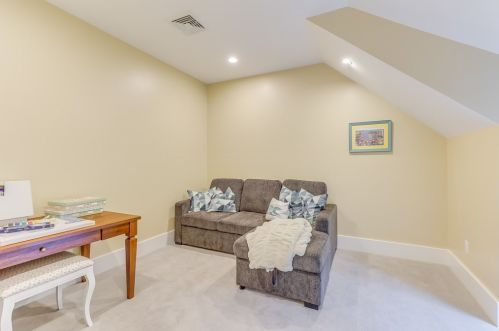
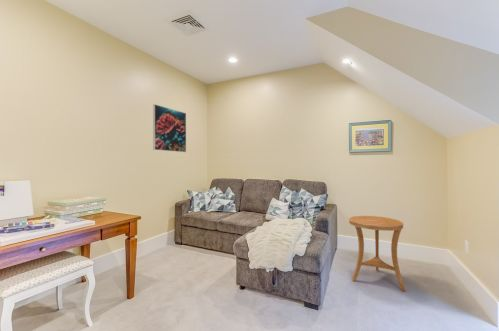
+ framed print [152,103,187,153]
+ side table [348,215,407,292]
